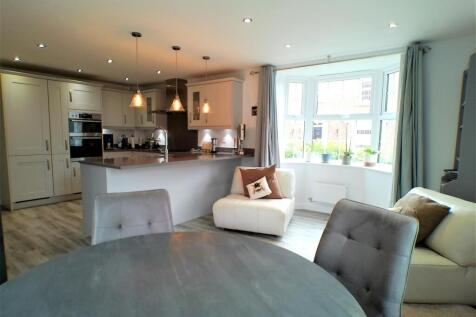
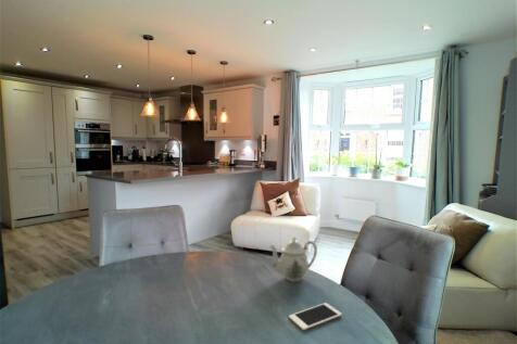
+ cell phone [288,302,343,331]
+ teapot [268,235,318,282]
